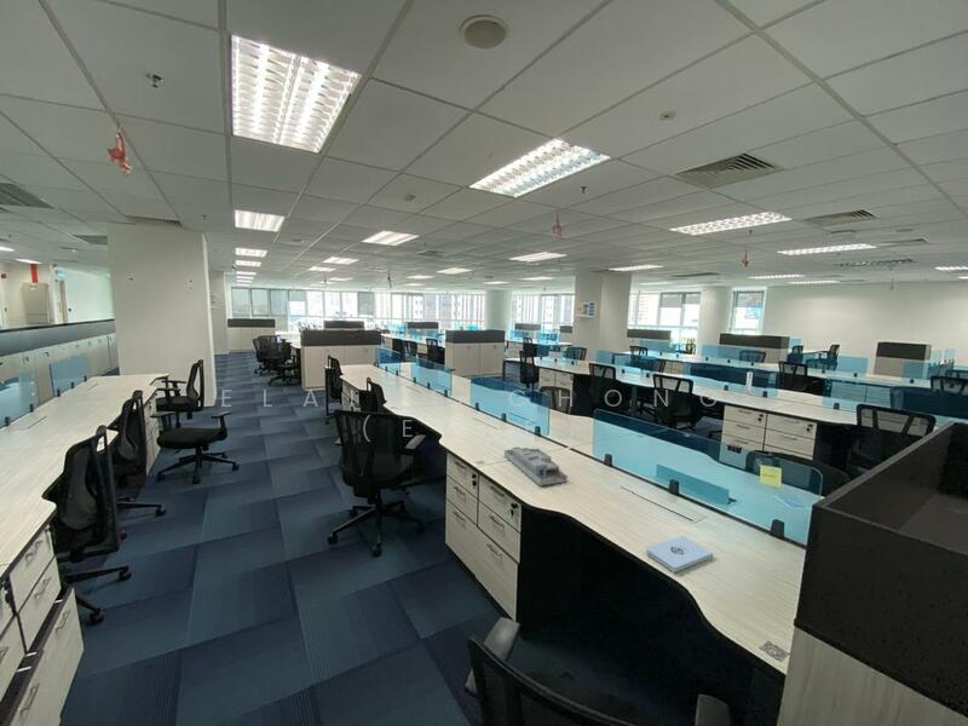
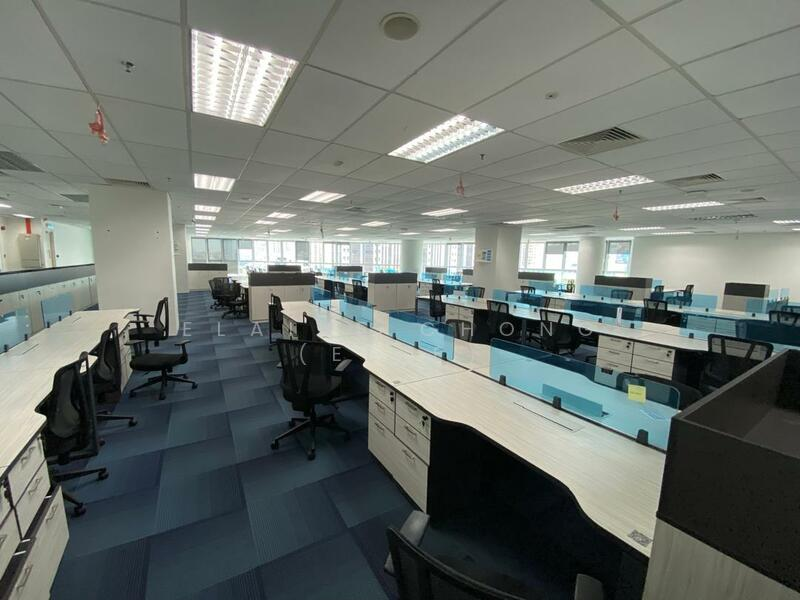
- desk organizer [503,446,569,486]
- notepad [645,535,714,574]
